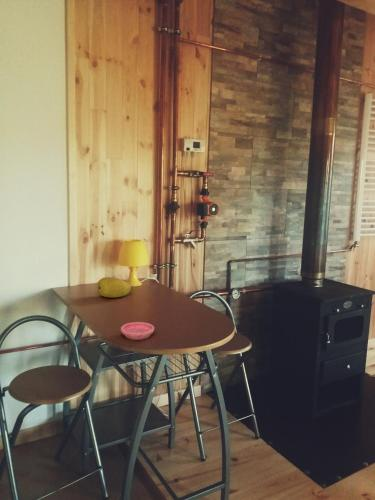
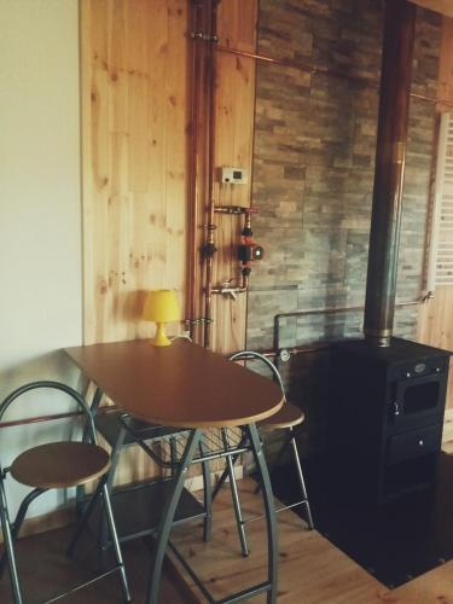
- fruit [96,276,132,299]
- saucer [120,321,155,341]
